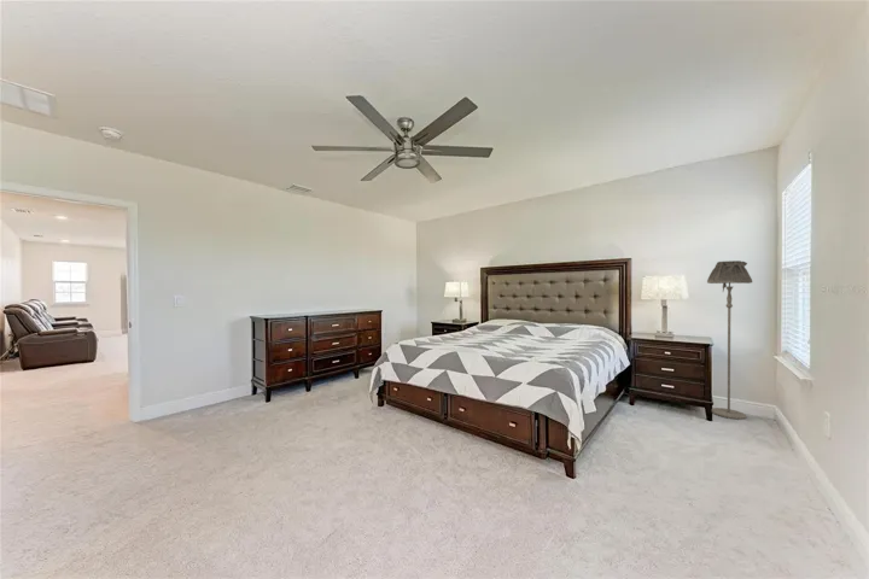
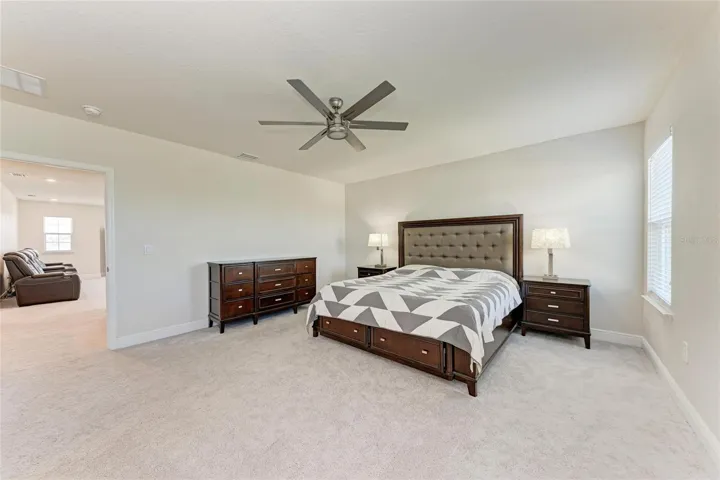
- floor lamp [706,259,753,421]
